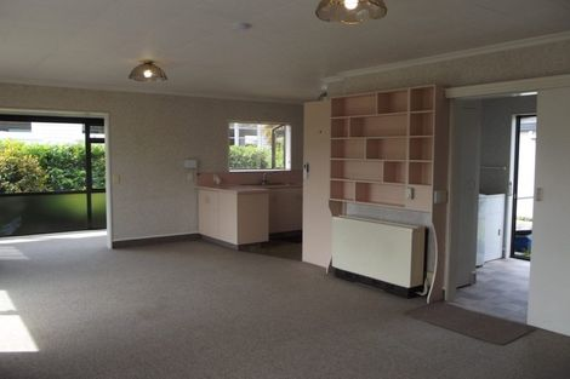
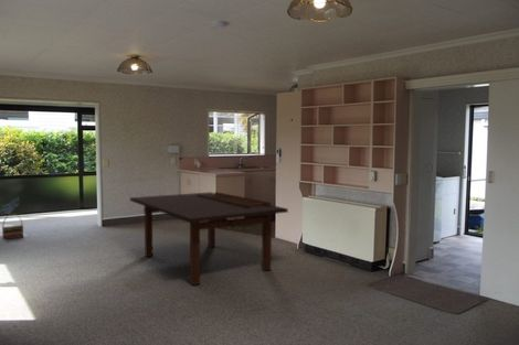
+ basket [1,213,24,240]
+ dining table [129,191,289,287]
